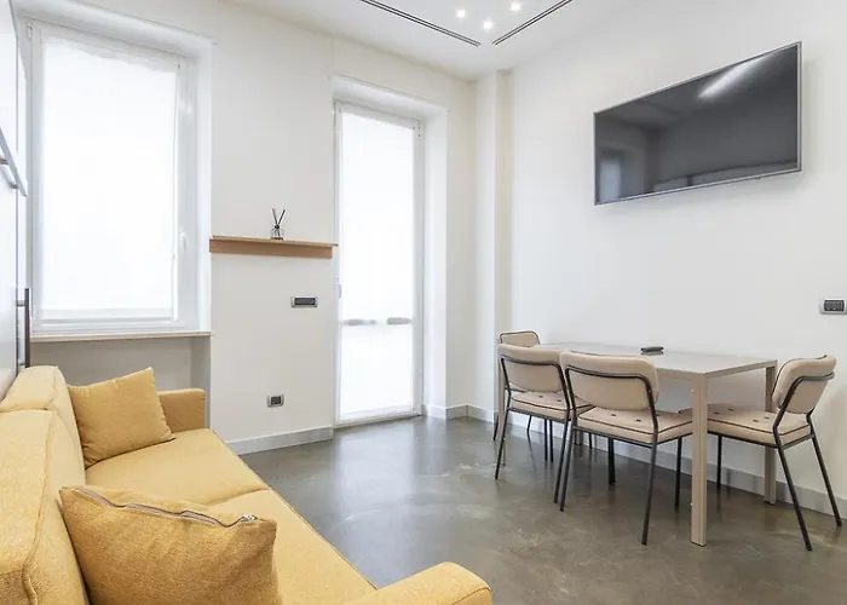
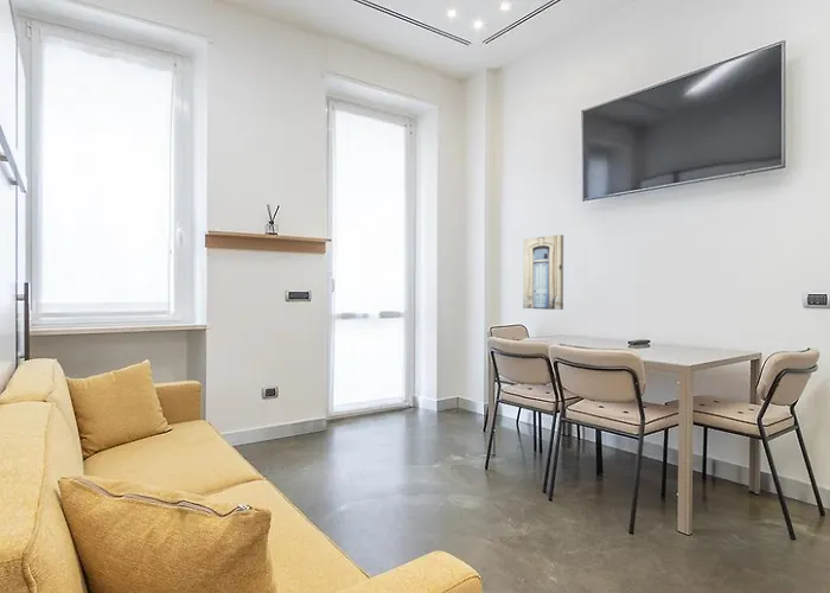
+ wall art [522,234,564,311]
